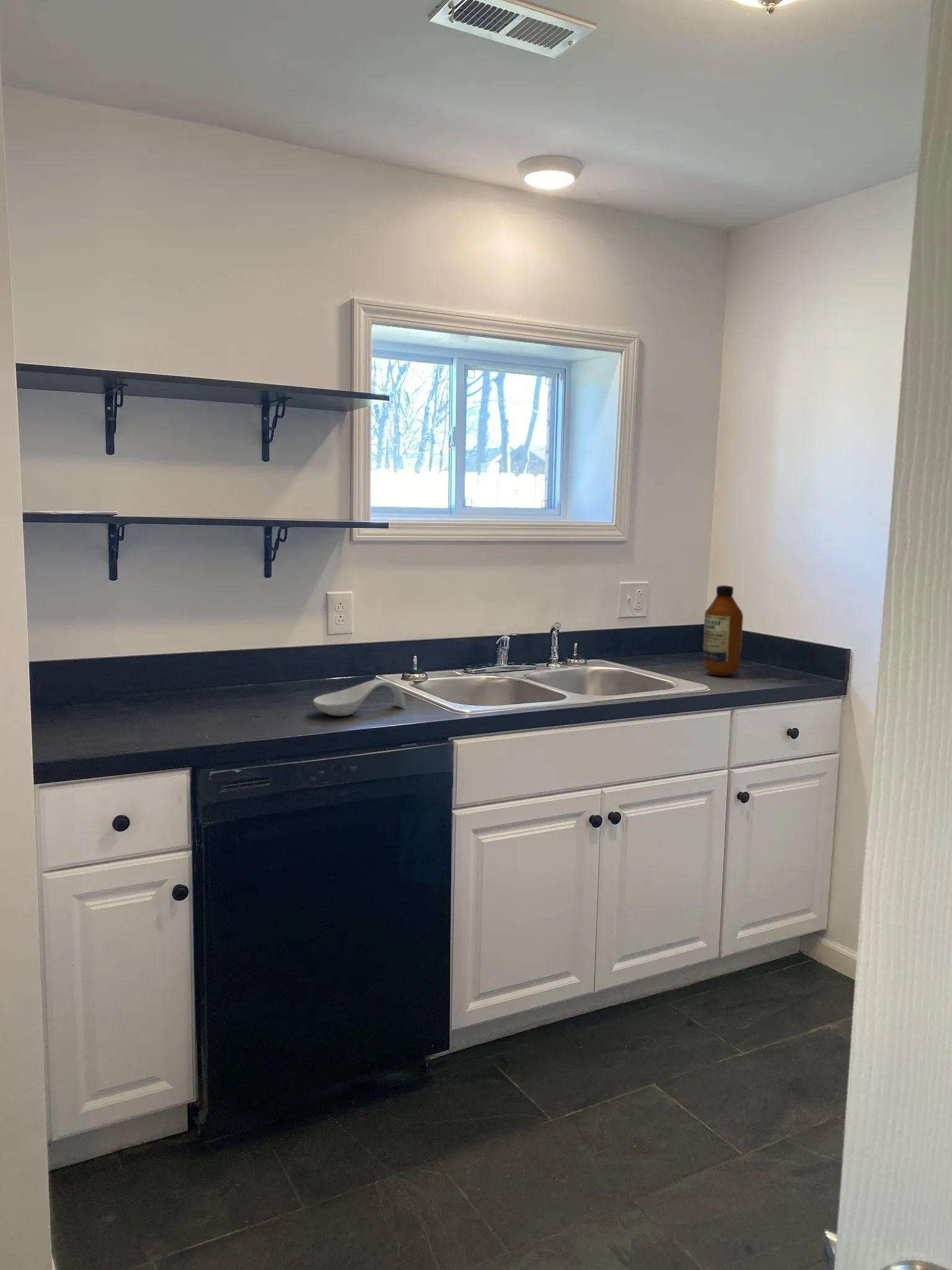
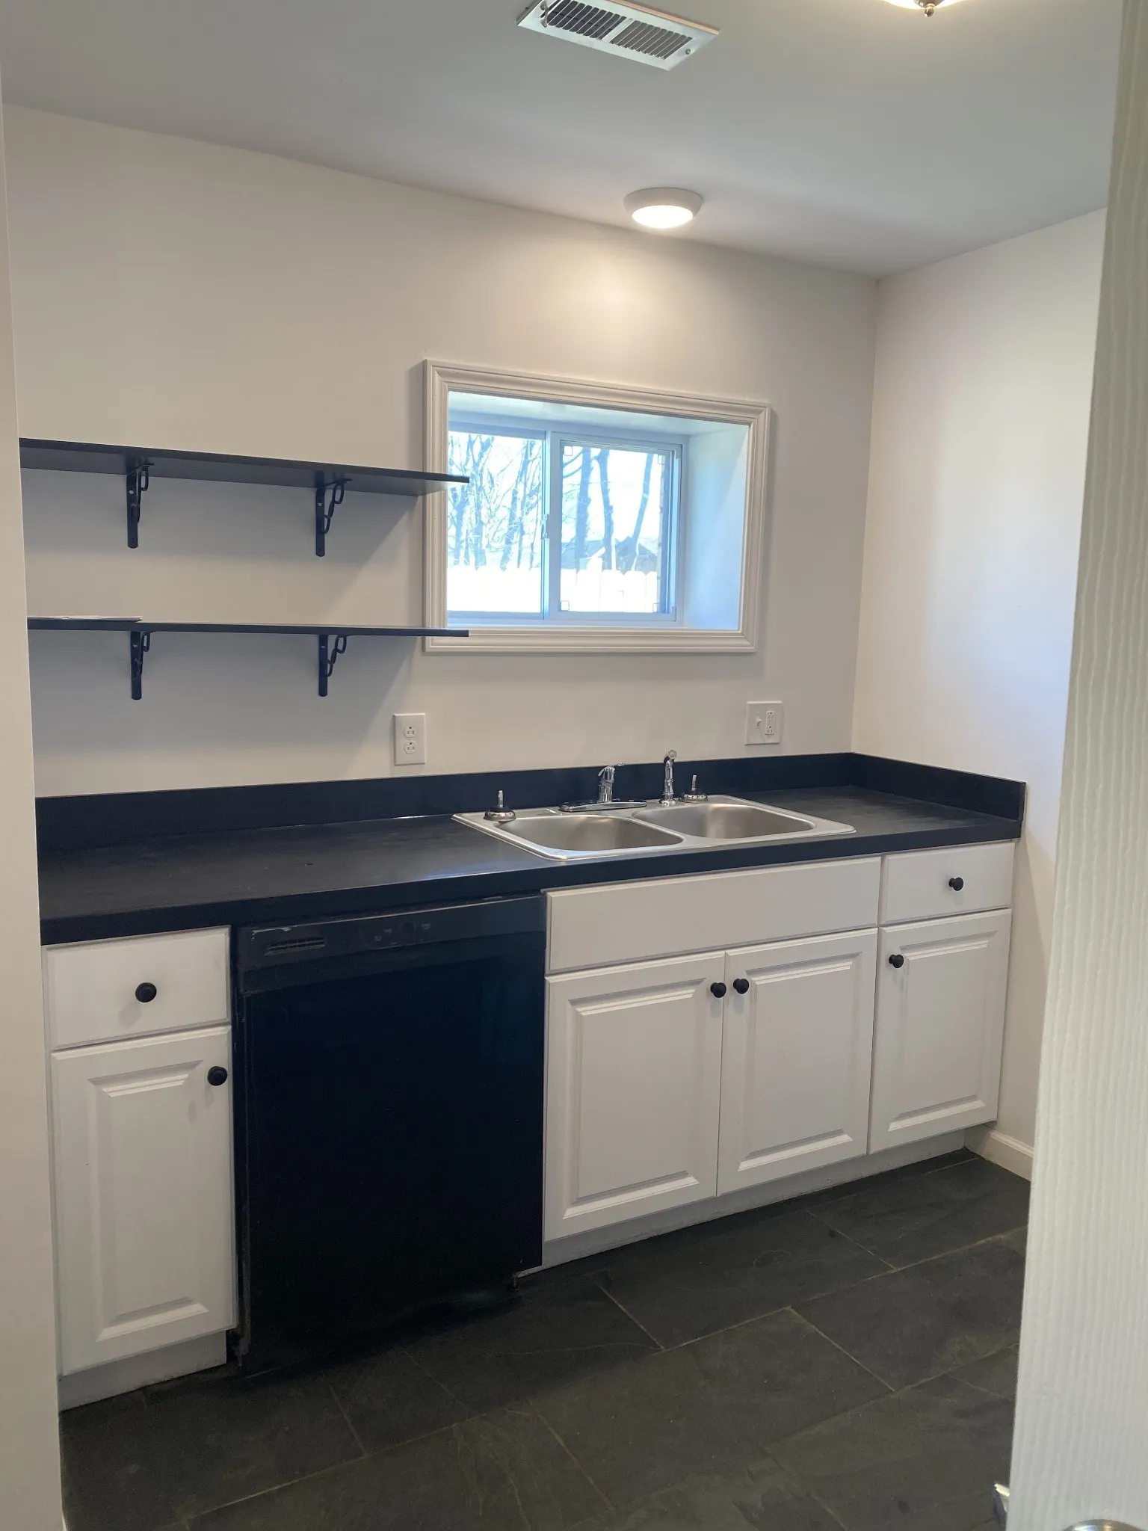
- spoon rest [312,679,407,716]
- bottle [702,585,744,676]
